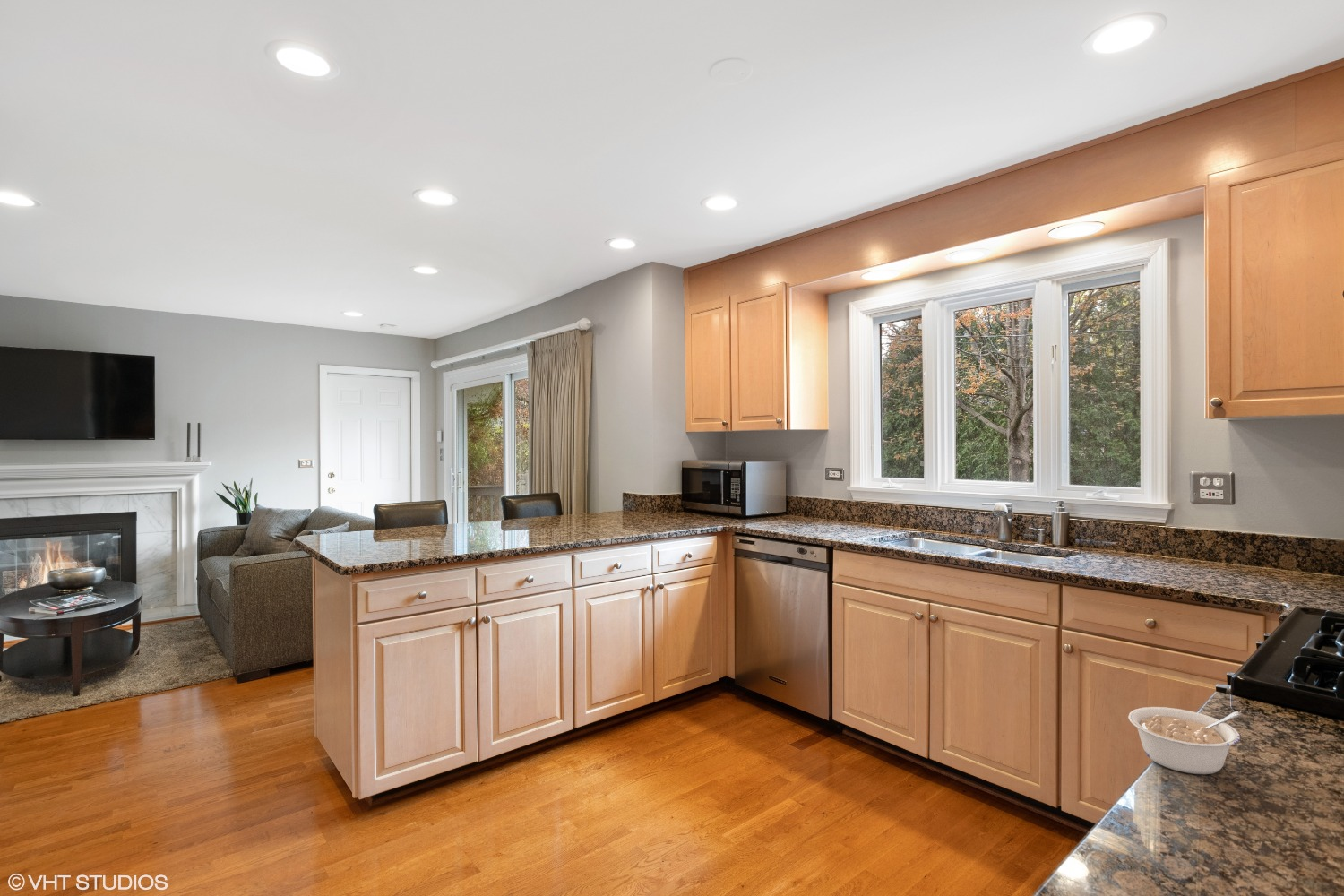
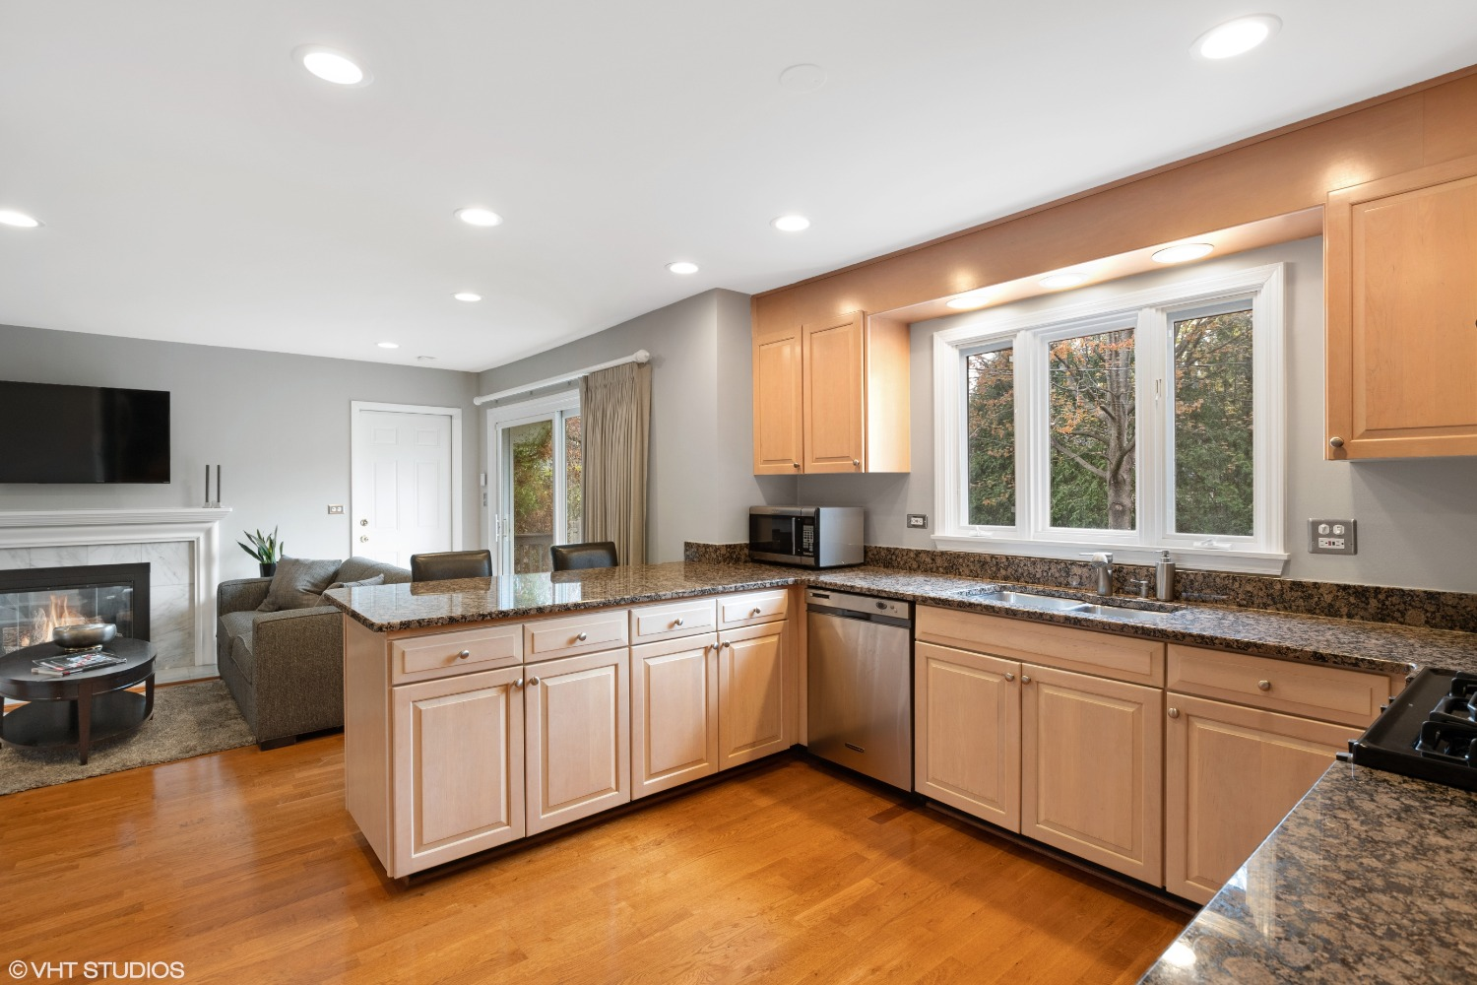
- legume [1127,706,1243,775]
